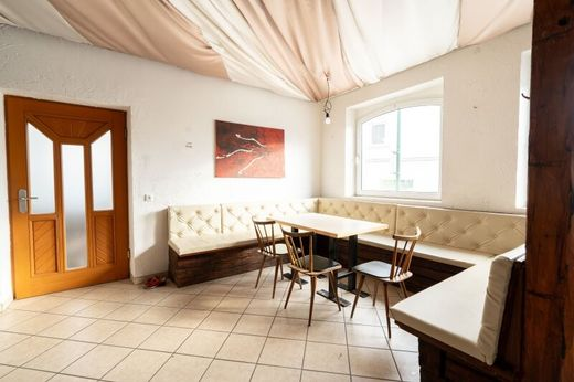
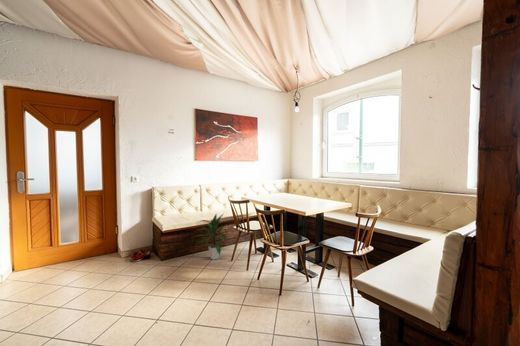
+ indoor plant [196,212,231,261]
